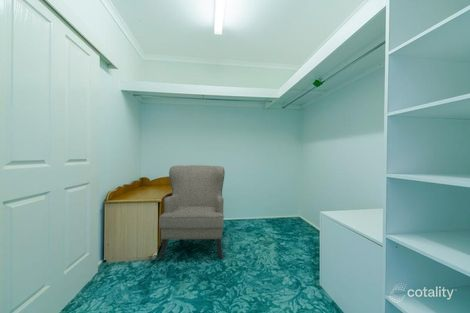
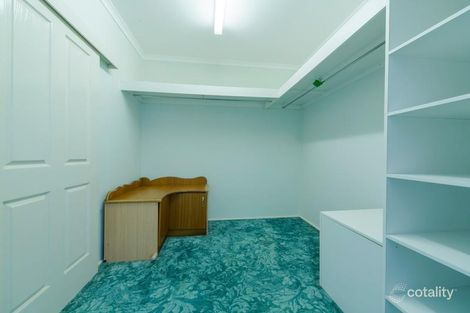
- chair [157,164,226,261]
